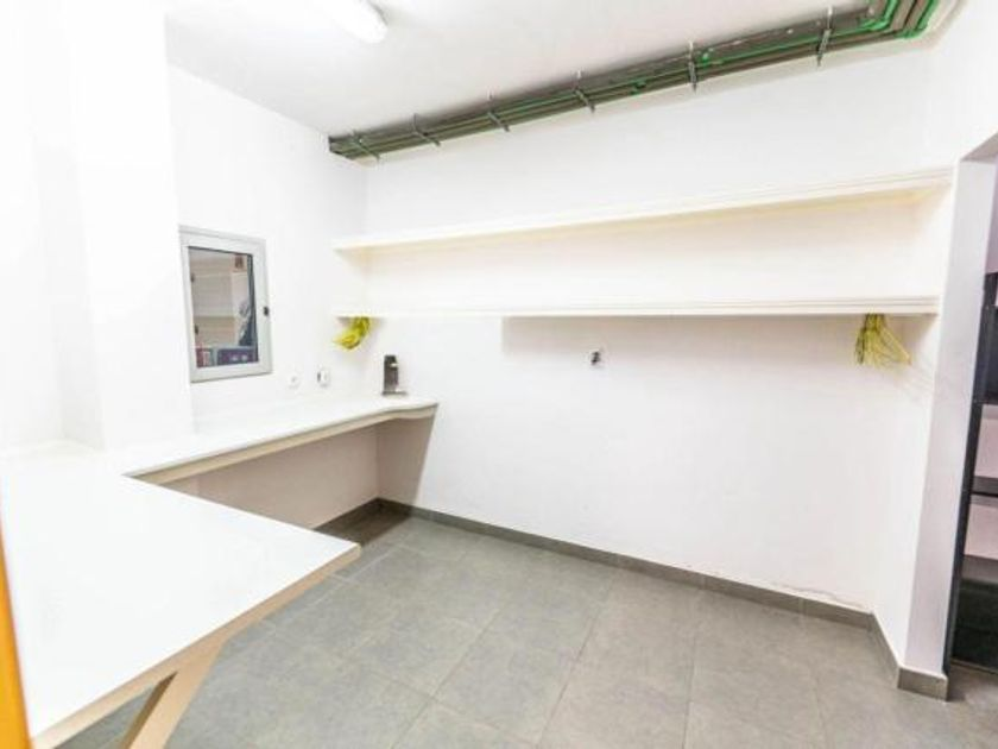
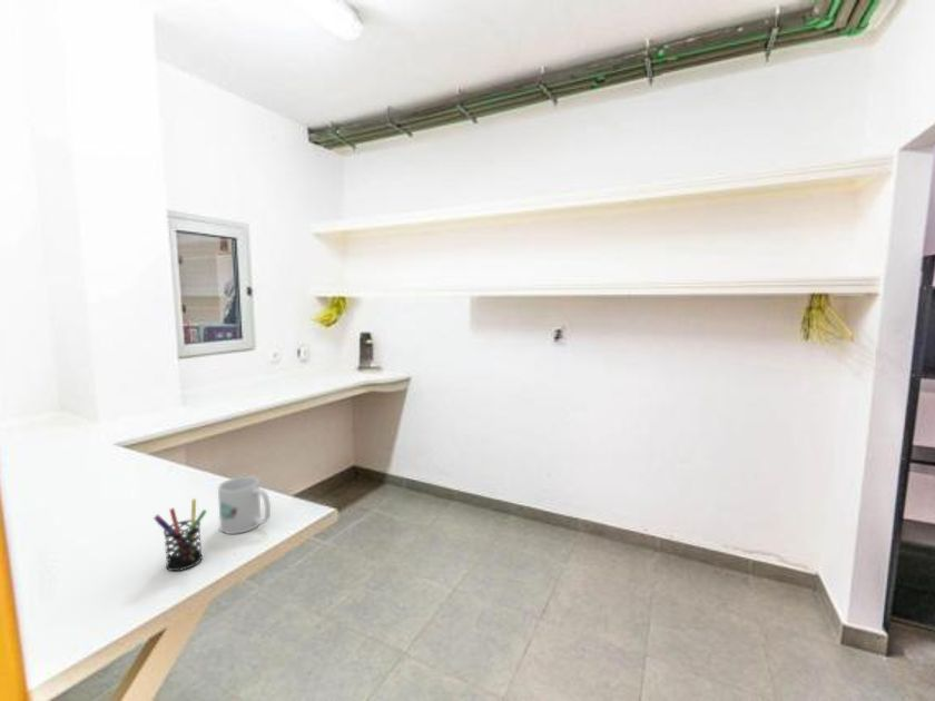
+ pen holder [152,497,208,572]
+ mug [217,475,272,535]
